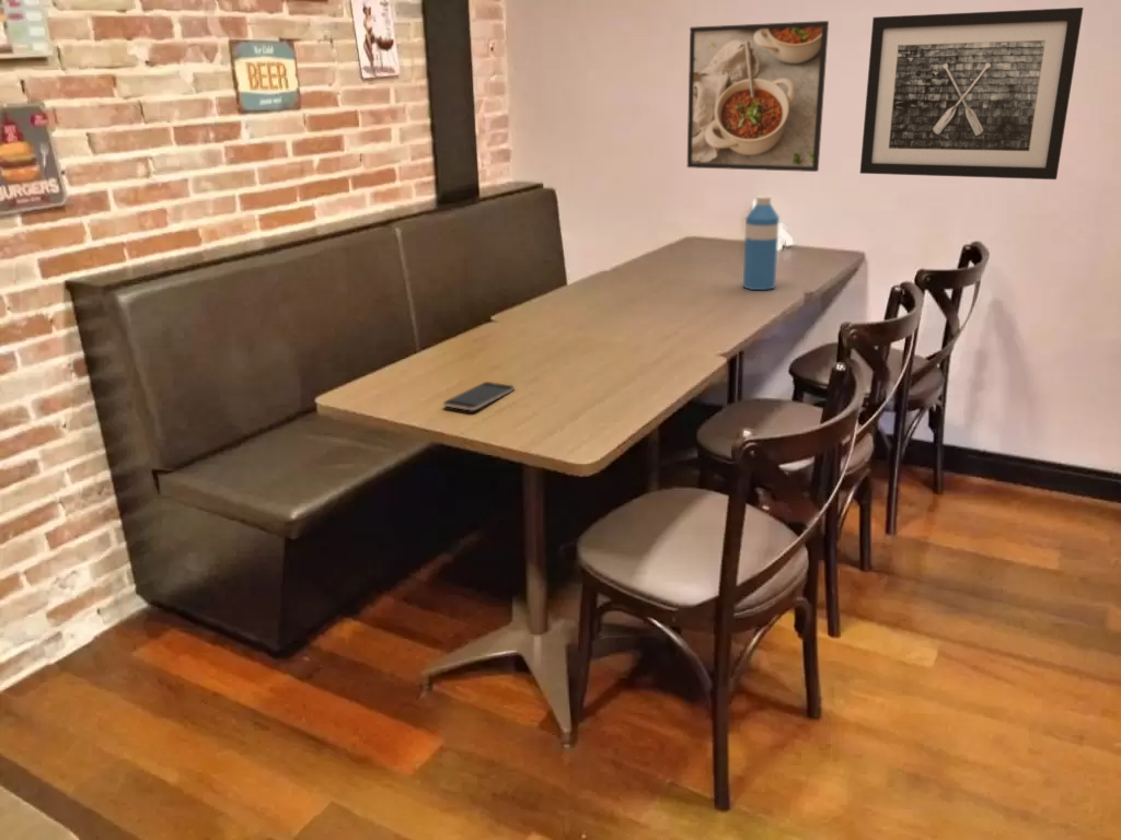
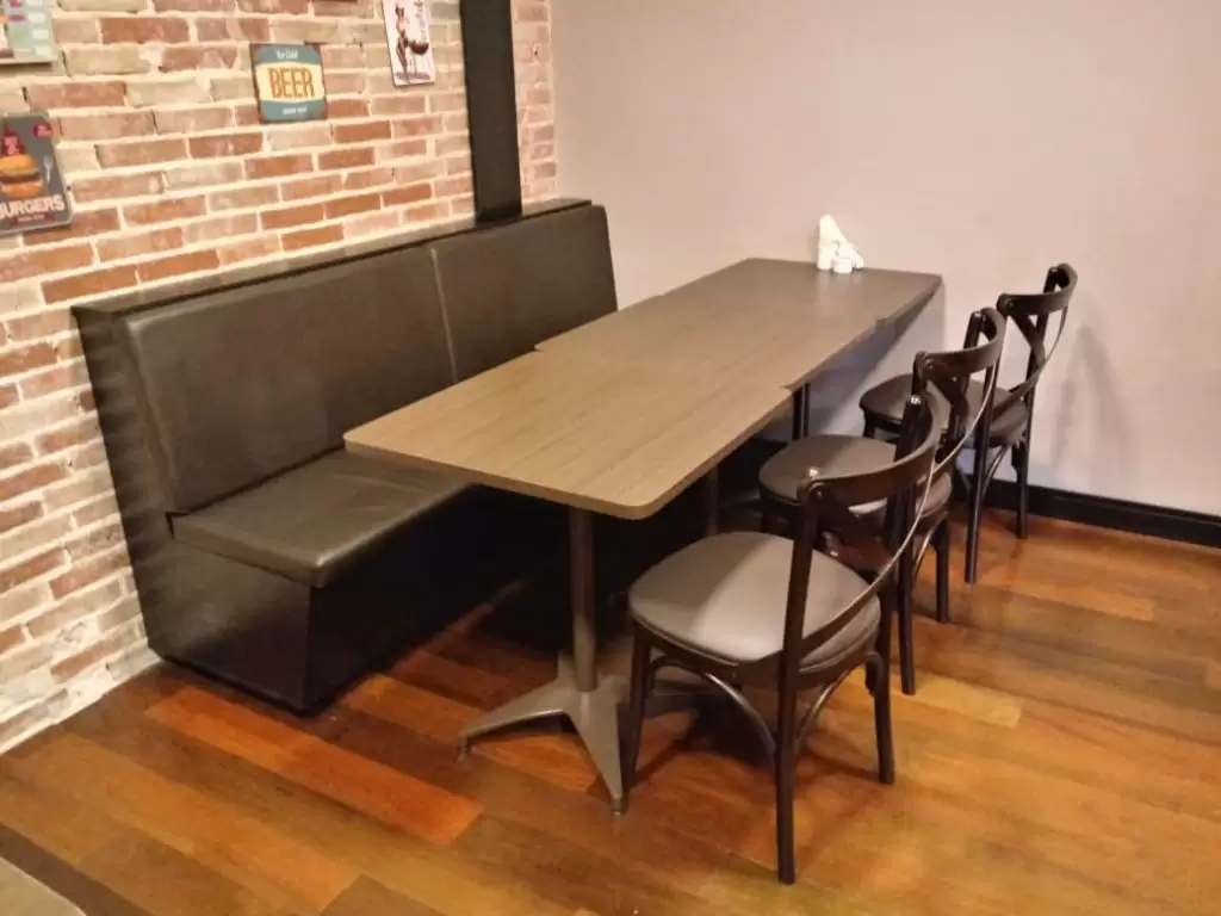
- water bottle [742,195,781,291]
- smartphone [442,381,516,411]
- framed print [686,20,830,173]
- wall art [859,7,1085,180]
